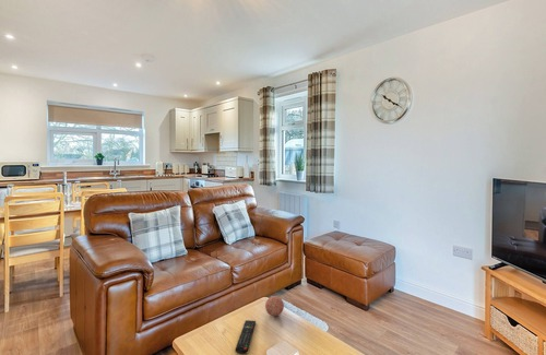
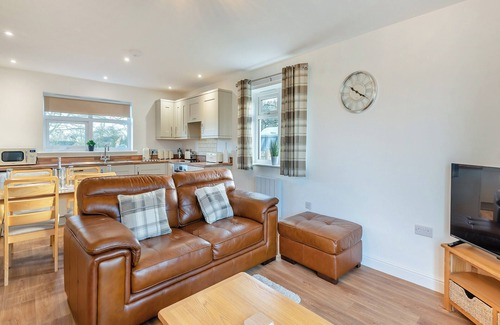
- decorative ball [264,295,285,317]
- remote control [234,319,257,355]
